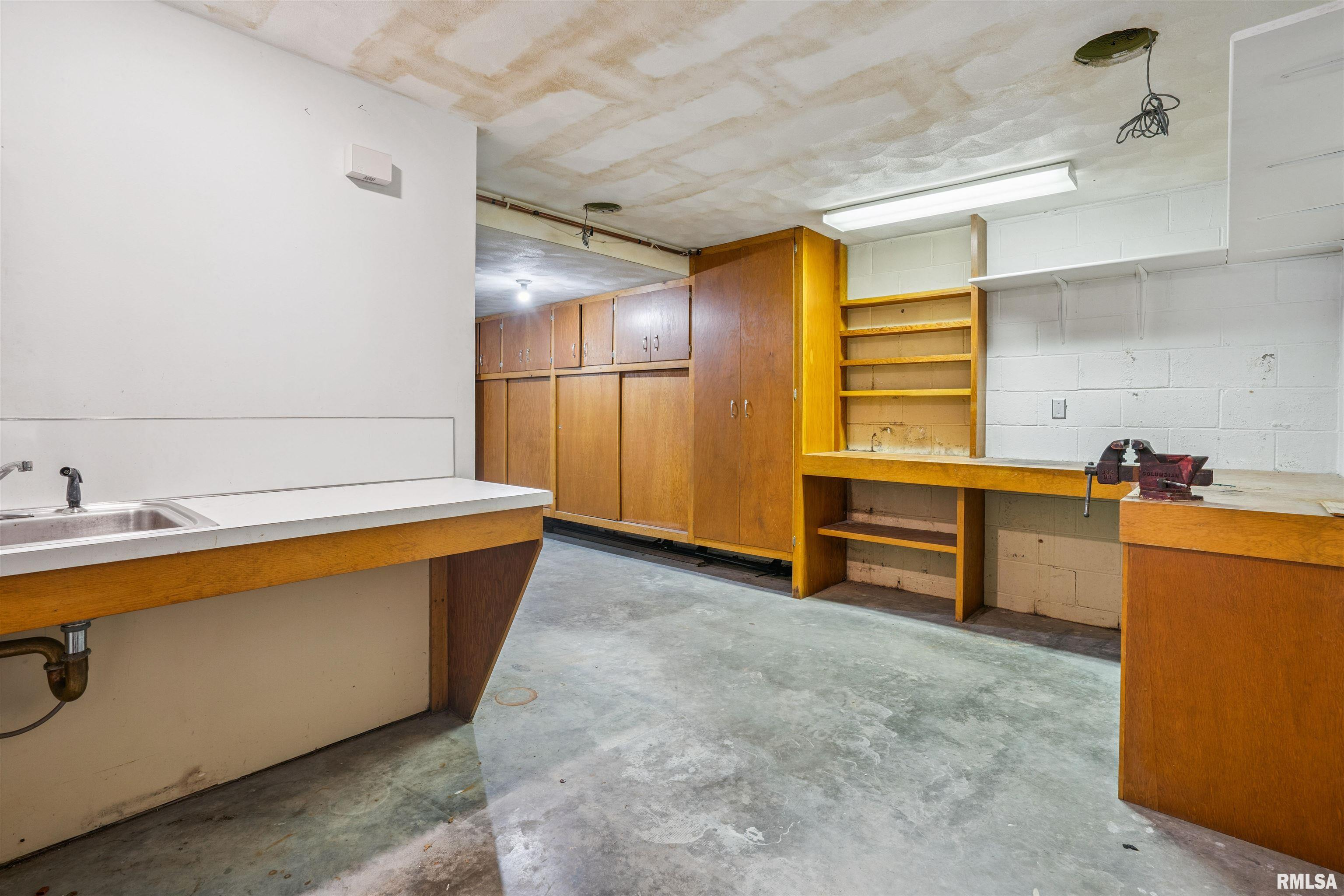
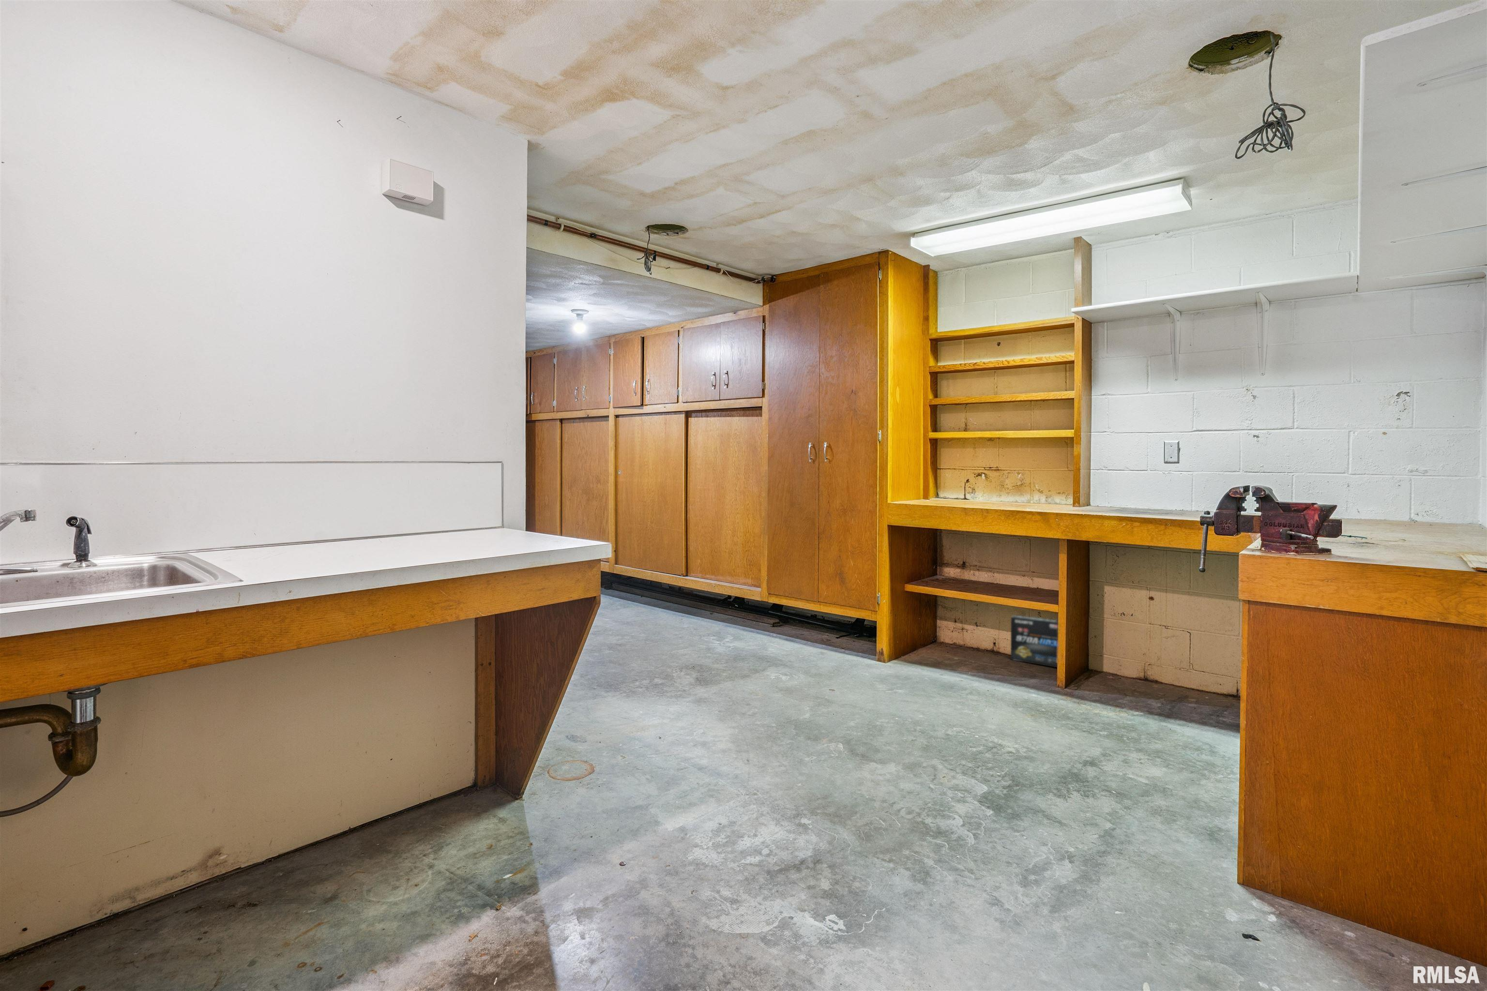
+ box [1010,615,1058,668]
